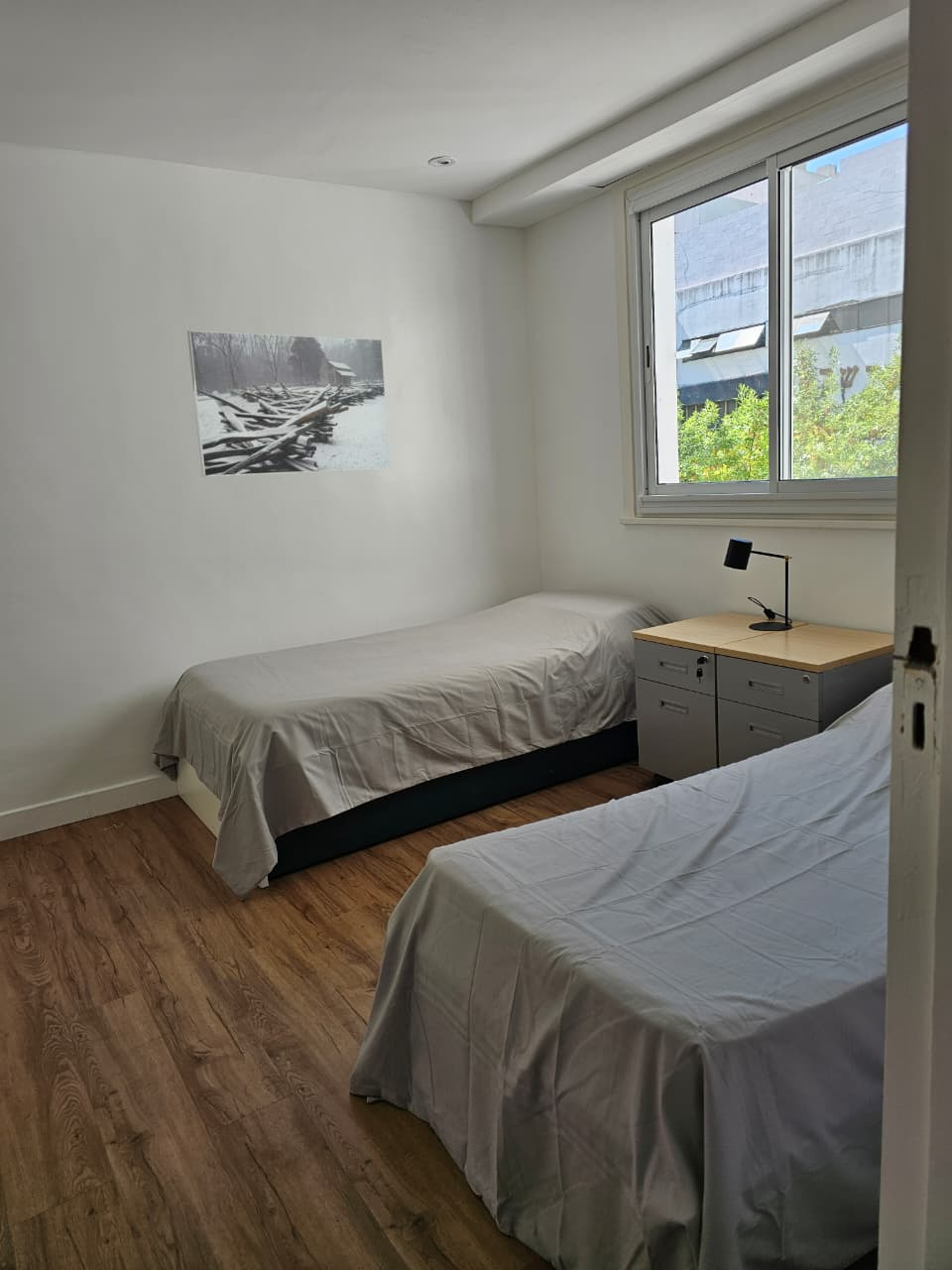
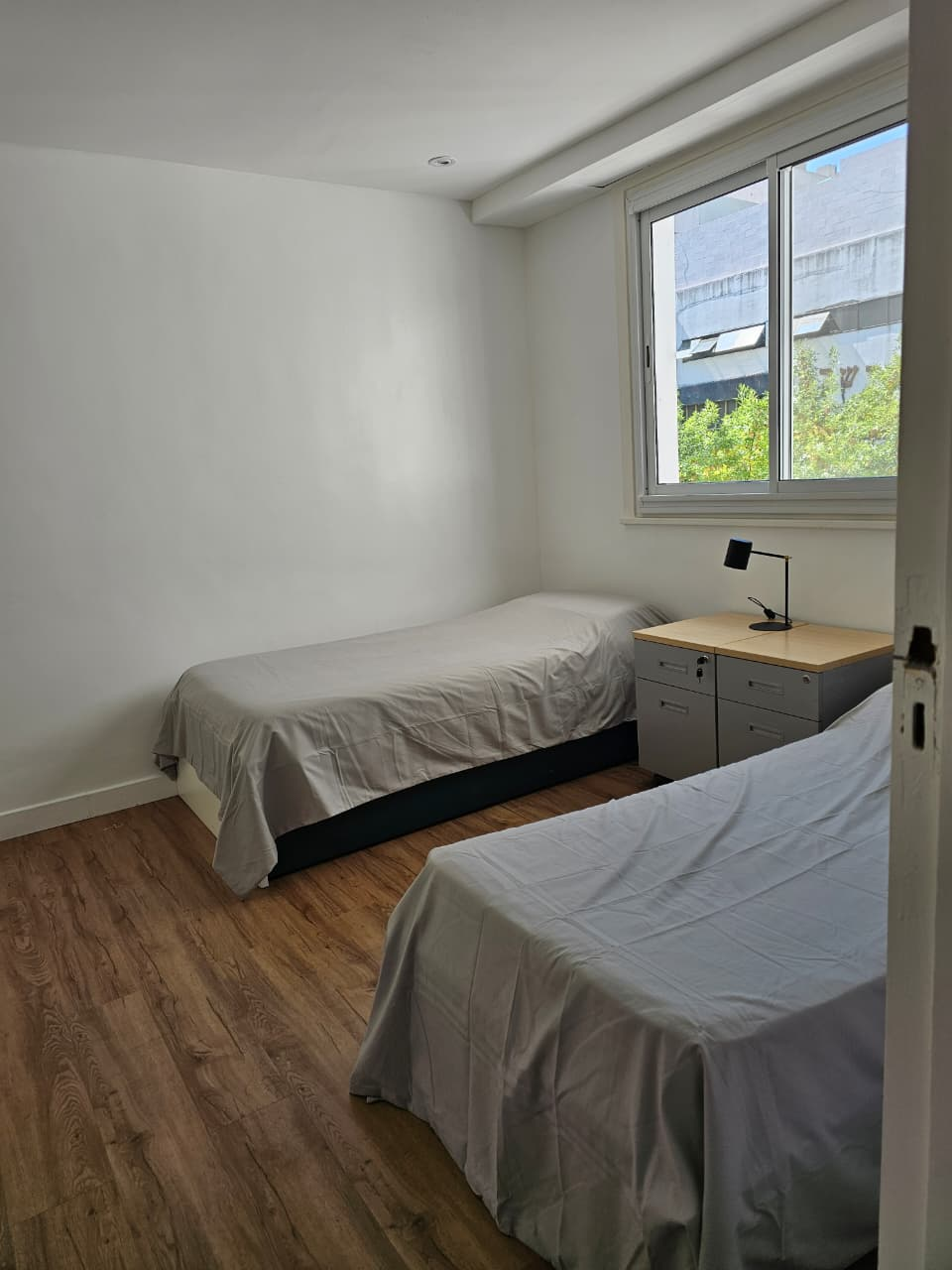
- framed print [186,329,392,477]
